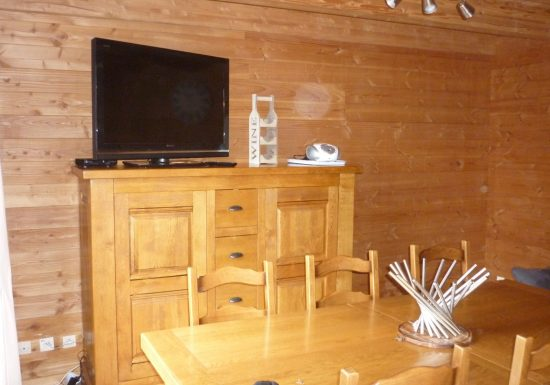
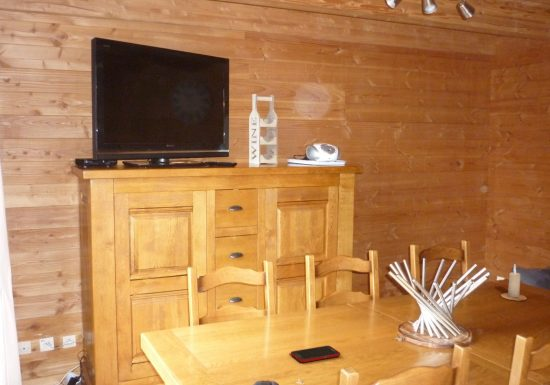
+ candle [500,264,527,302]
+ cell phone [290,345,341,364]
